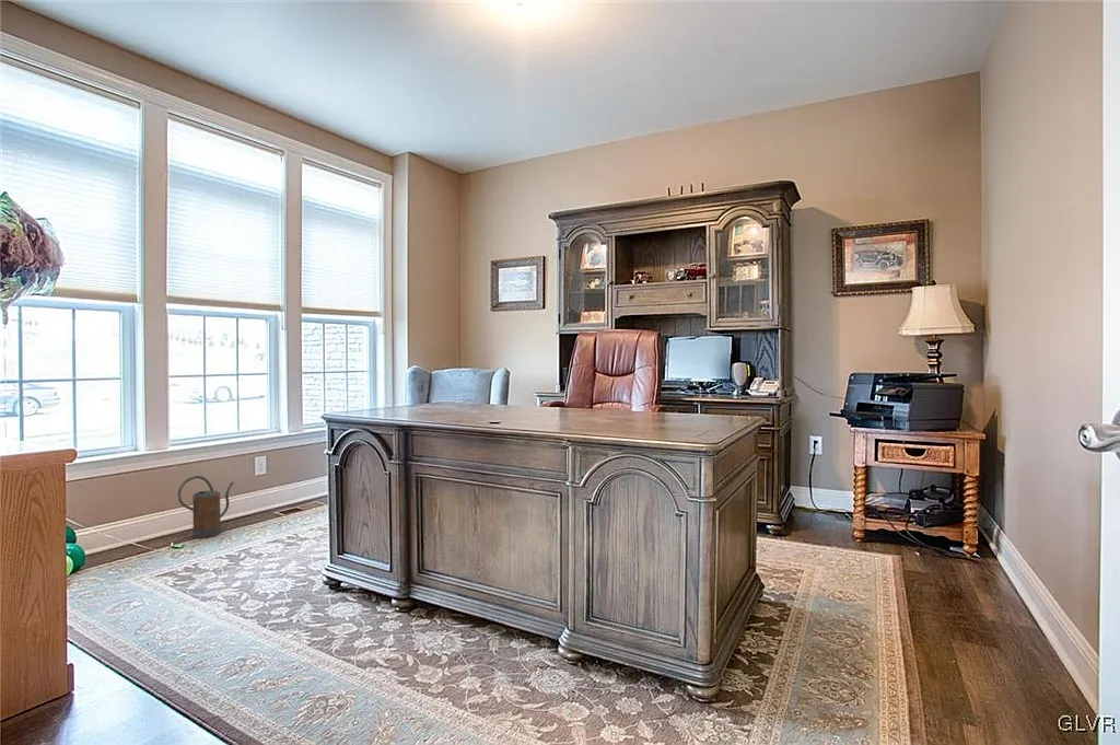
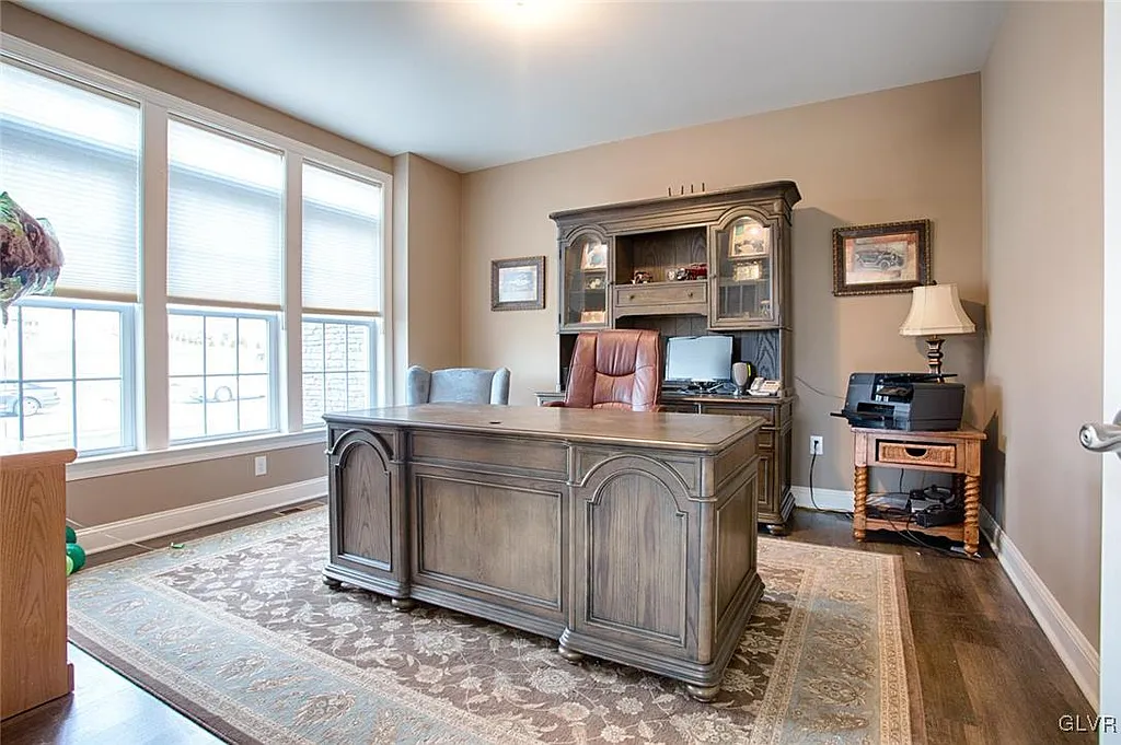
- watering can [177,475,235,539]
